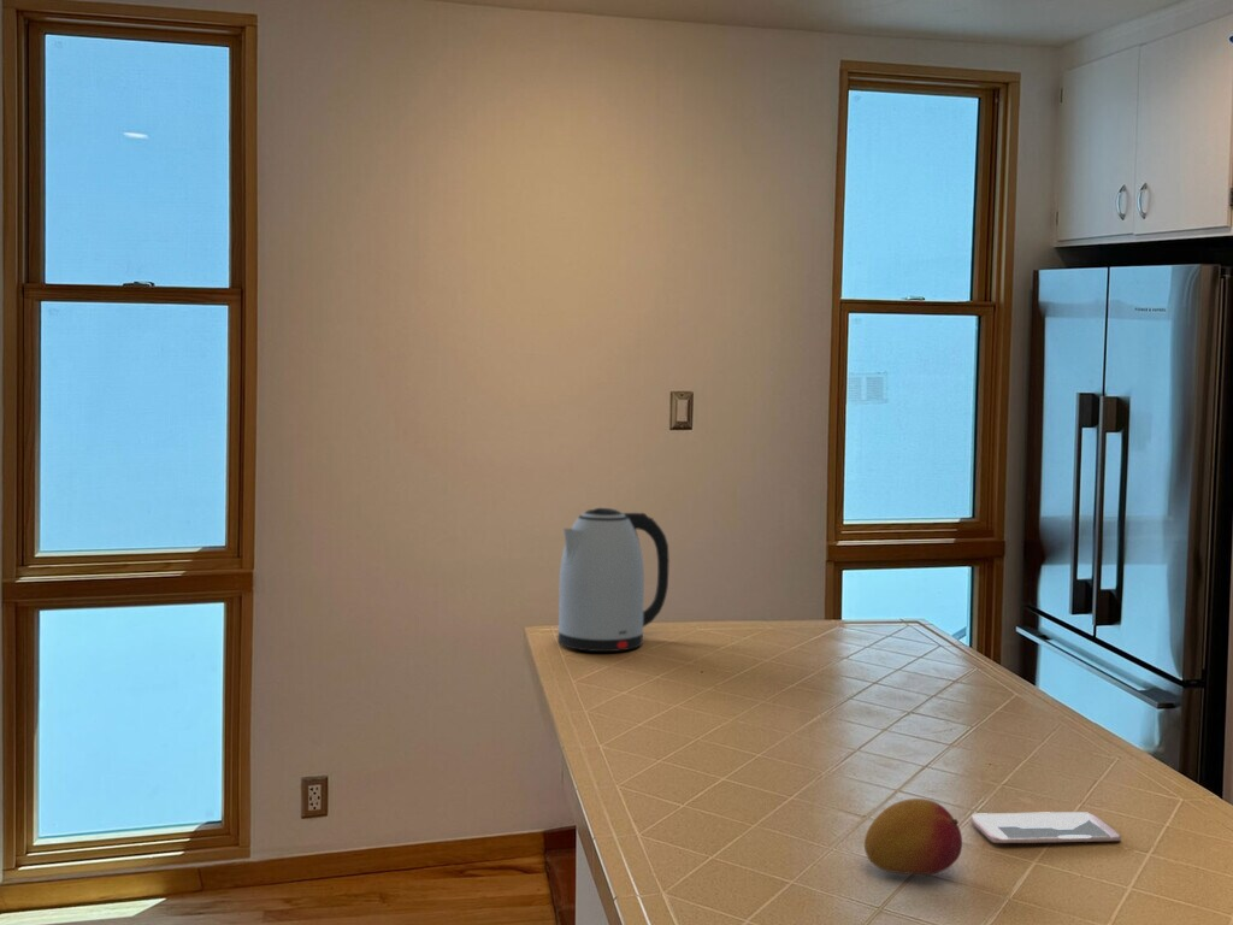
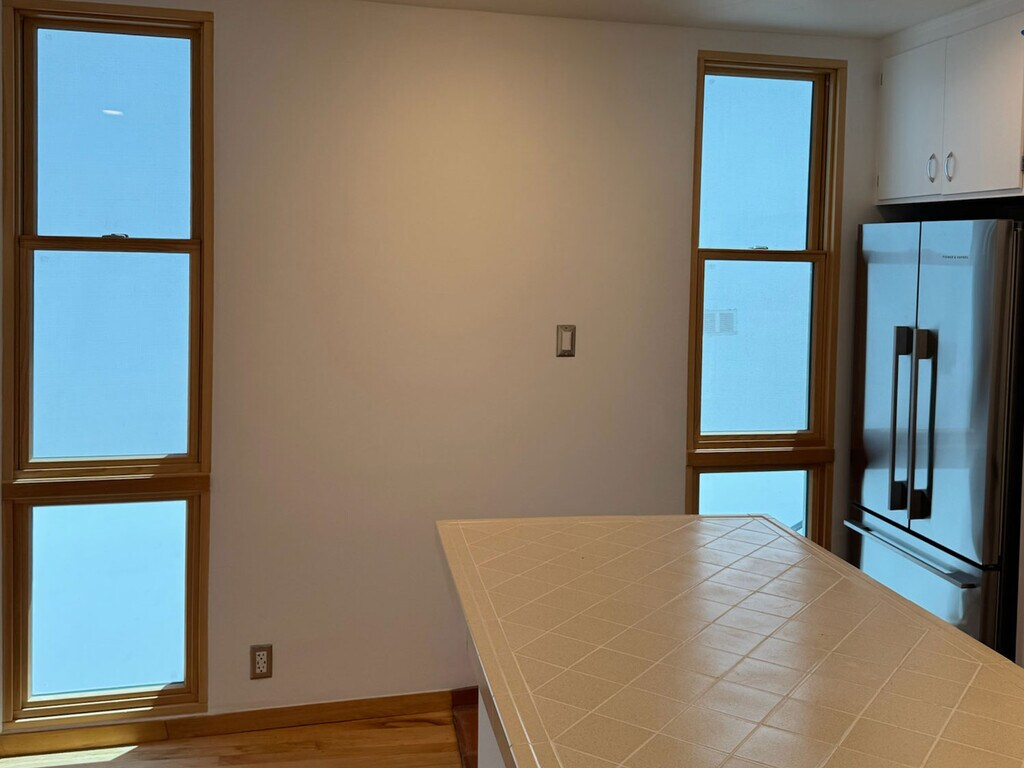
- fruit [863,797,963,876]
- kettle [556,507,671,653]
- smartphone [971,811,1122,844]
